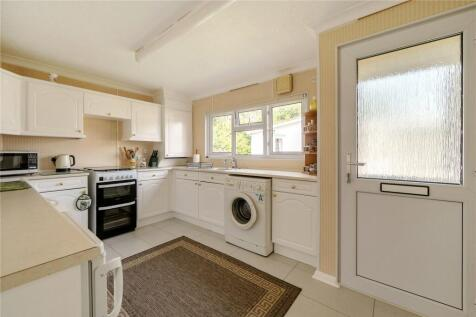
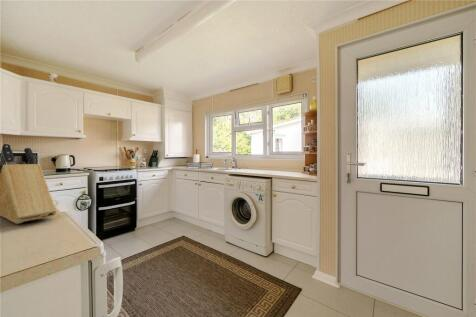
+ knife block [0,142,57,225]
